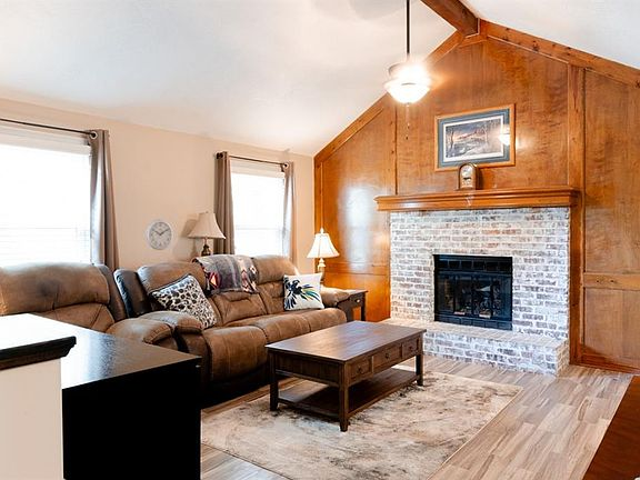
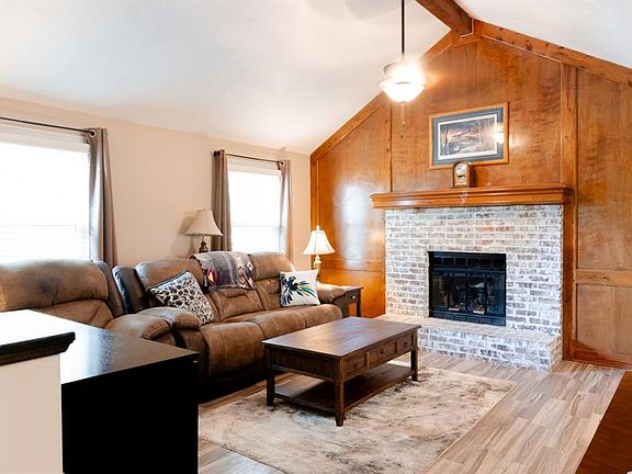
- wall clock [146,219,174,251]
